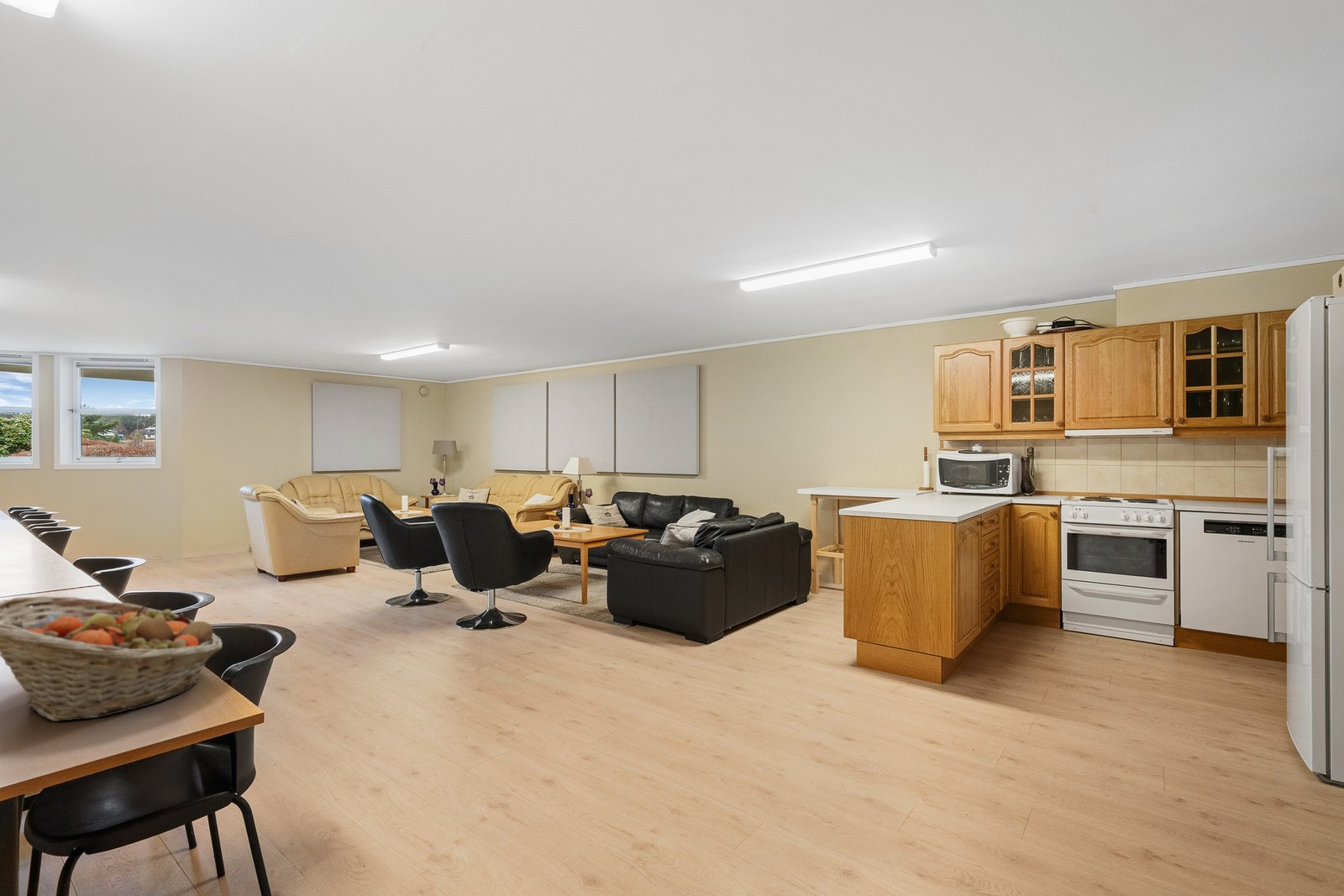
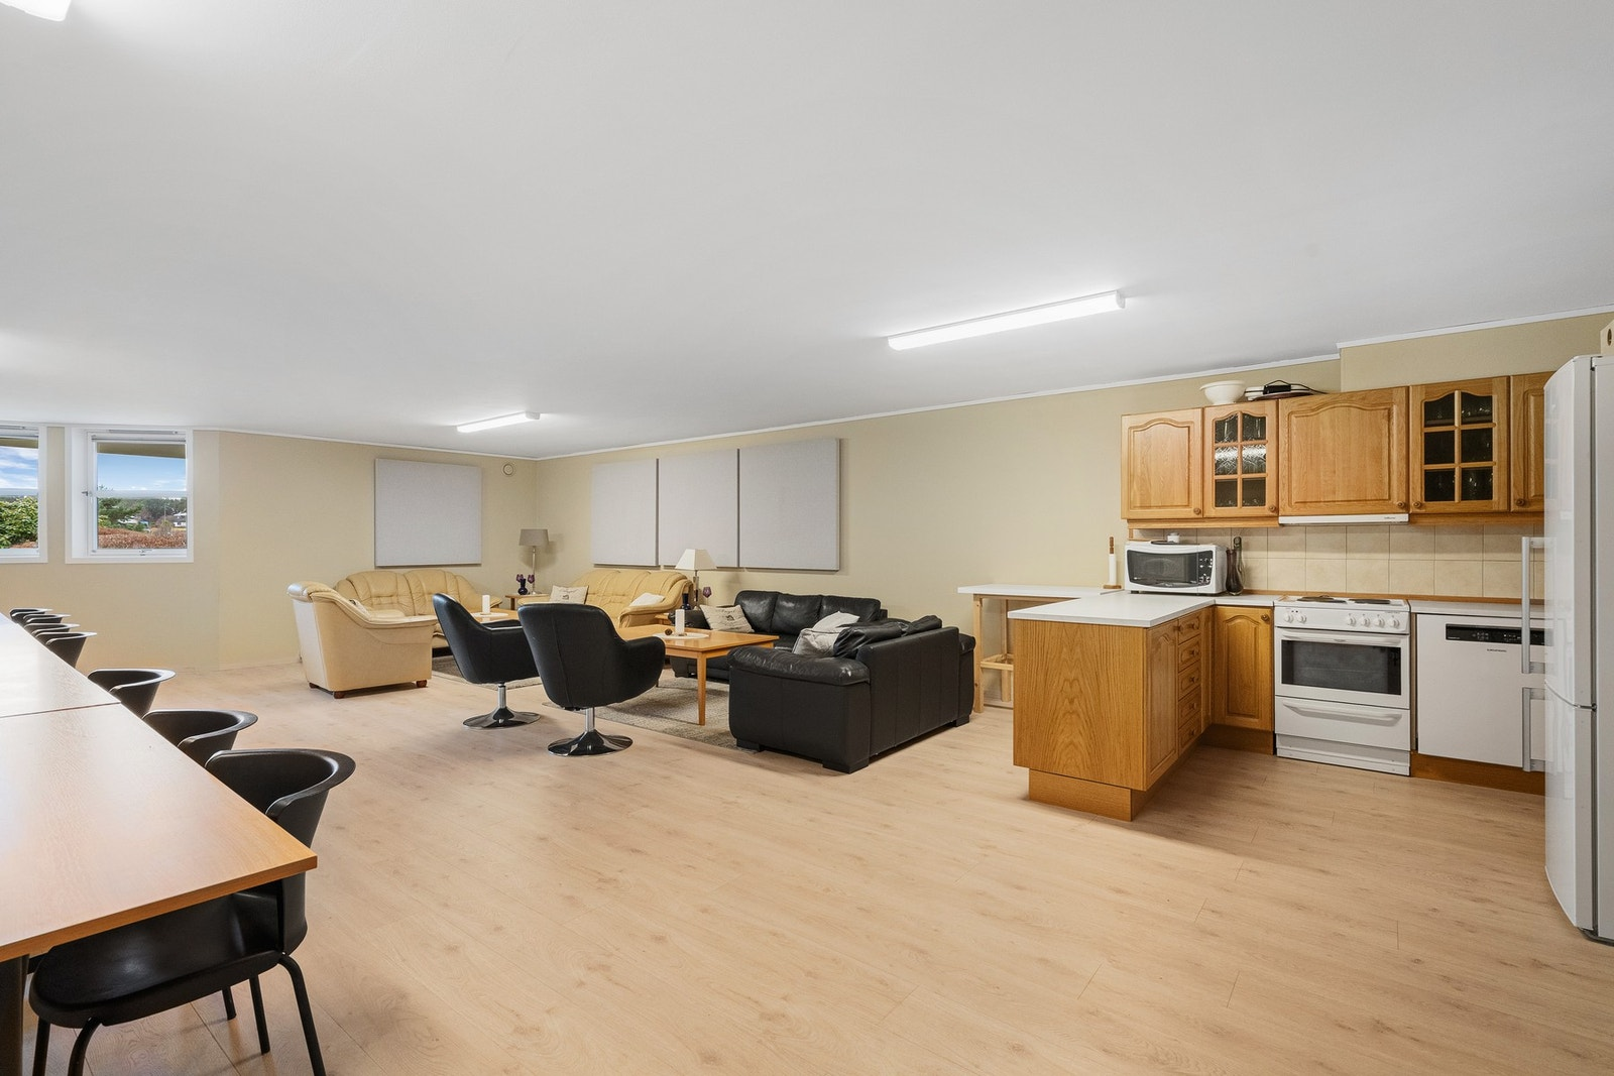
- fruit basket [0,595,223,722]
